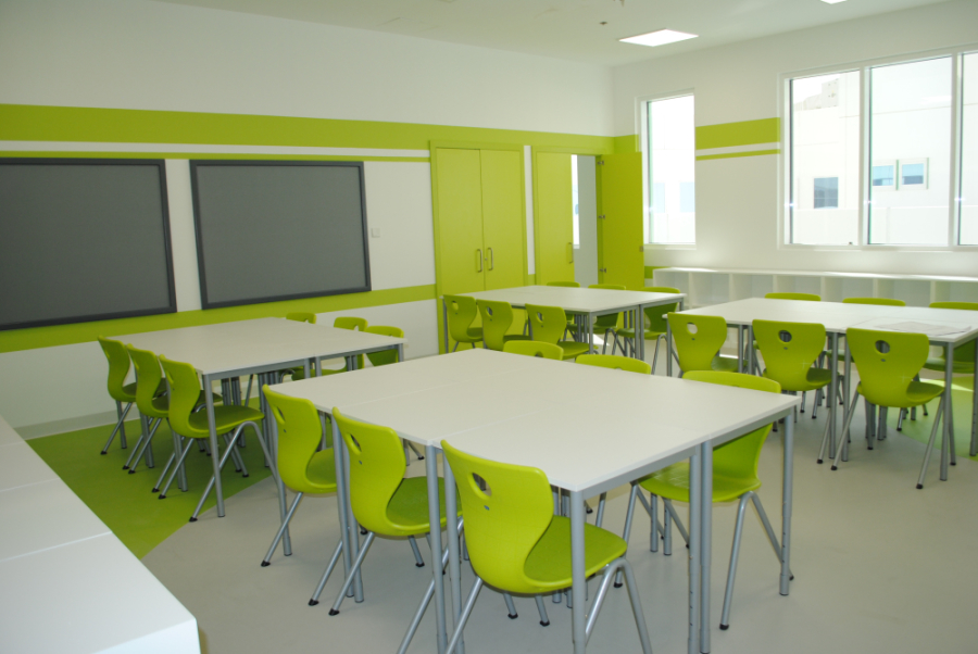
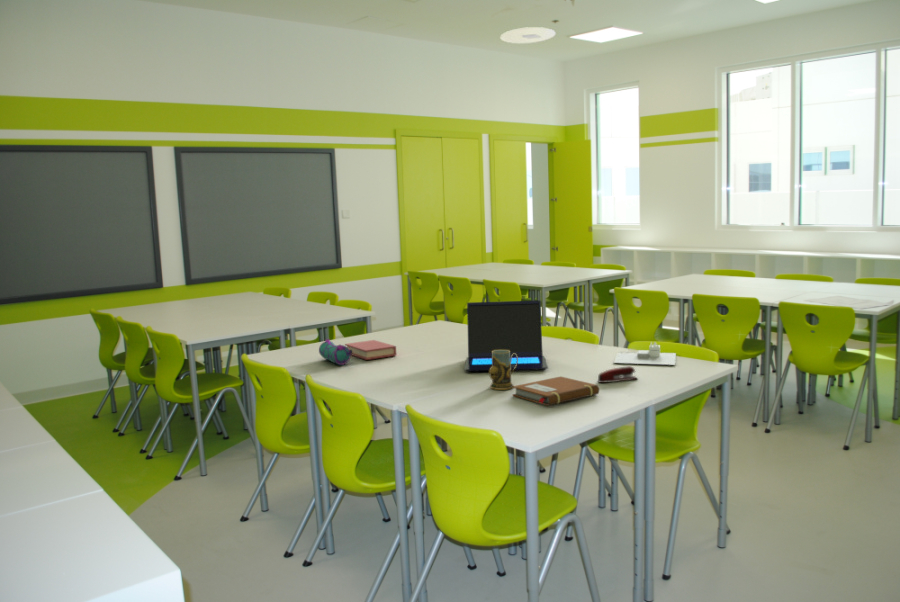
+ pencil case [318,338,353,366]
+ tissue box [613,341,677,366]
+ notebook [512,375,600,407]
+ stapler [597,365,639,384]
+ book [344,339,397,361]
+ mug [488,350,518,391]
+ ceiling light [499,26,556,45]
+ laptop [463,299,549,372]
